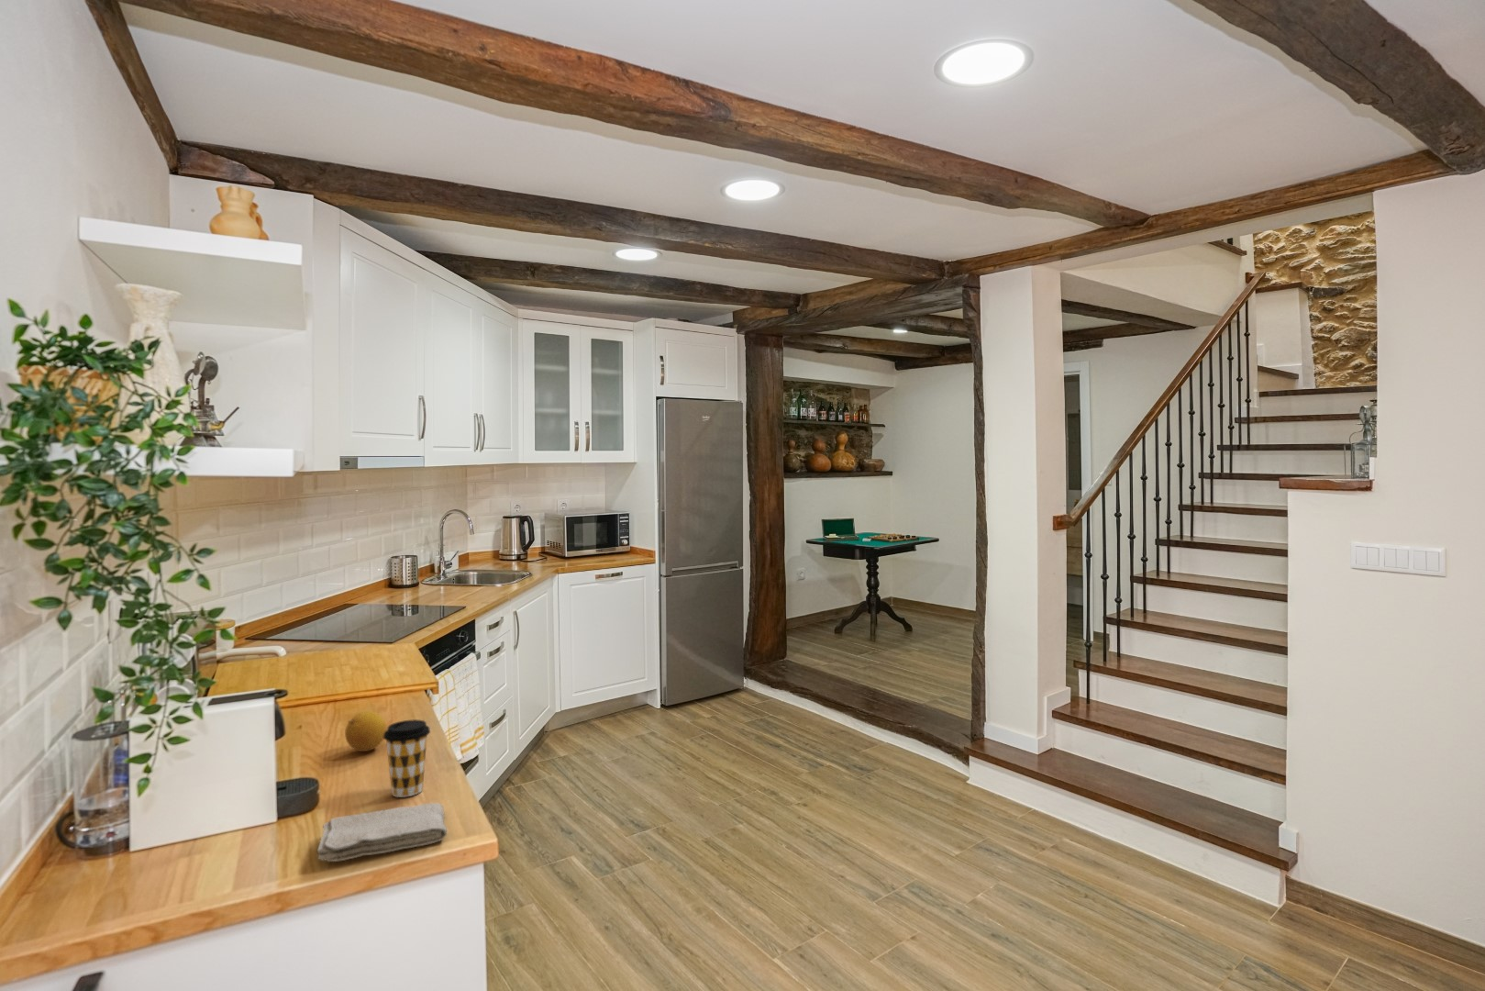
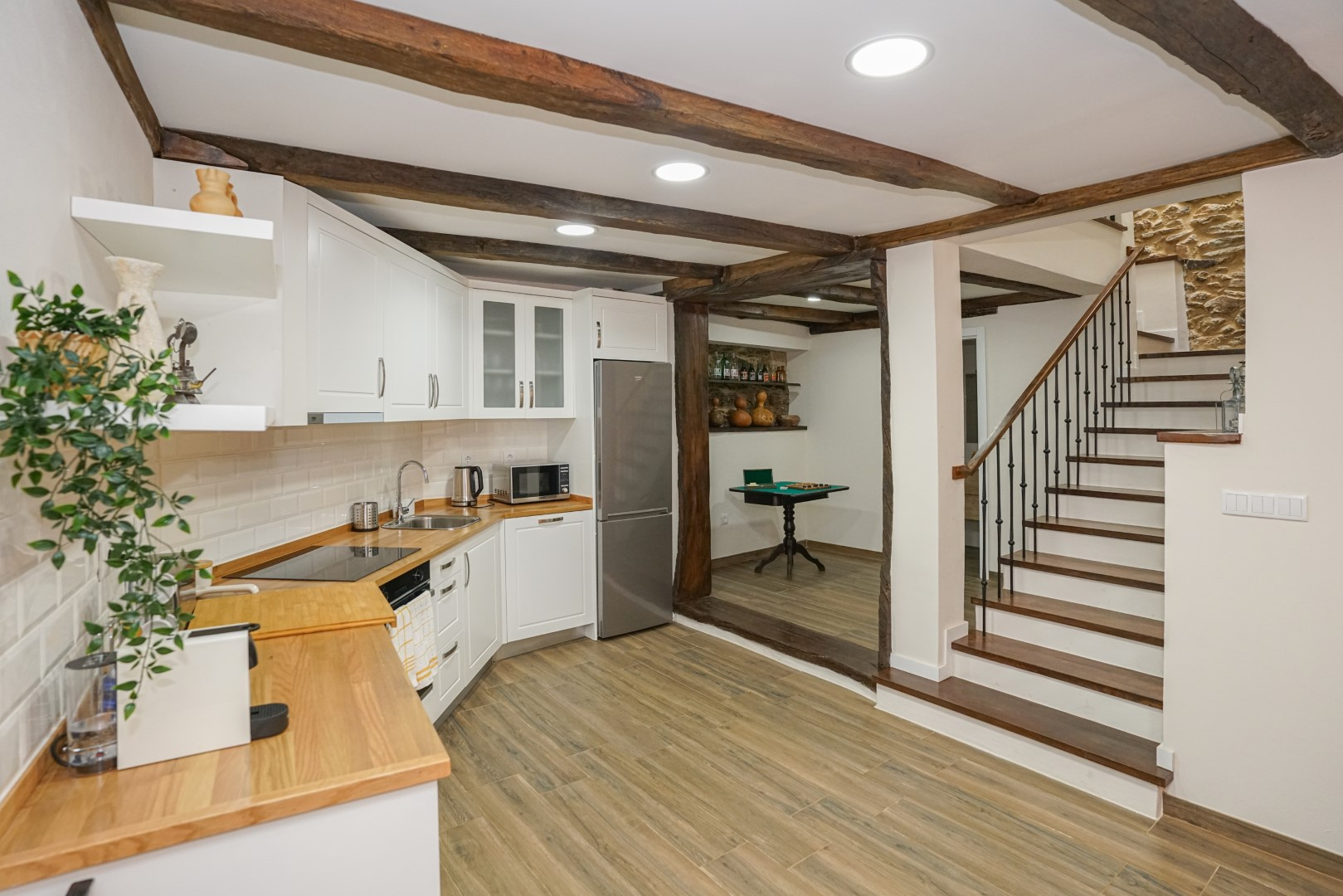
- washcloth [316,802,448,863]
- coffee cup [384,719,431,799]
- fruit [344,710,388,752]
